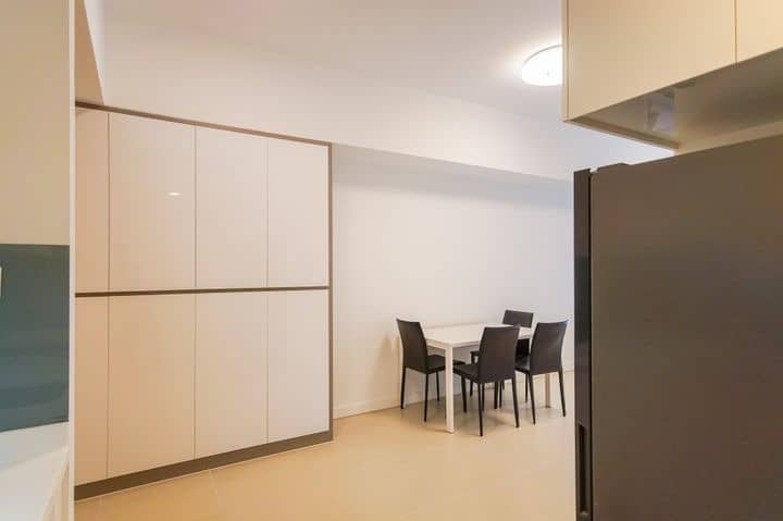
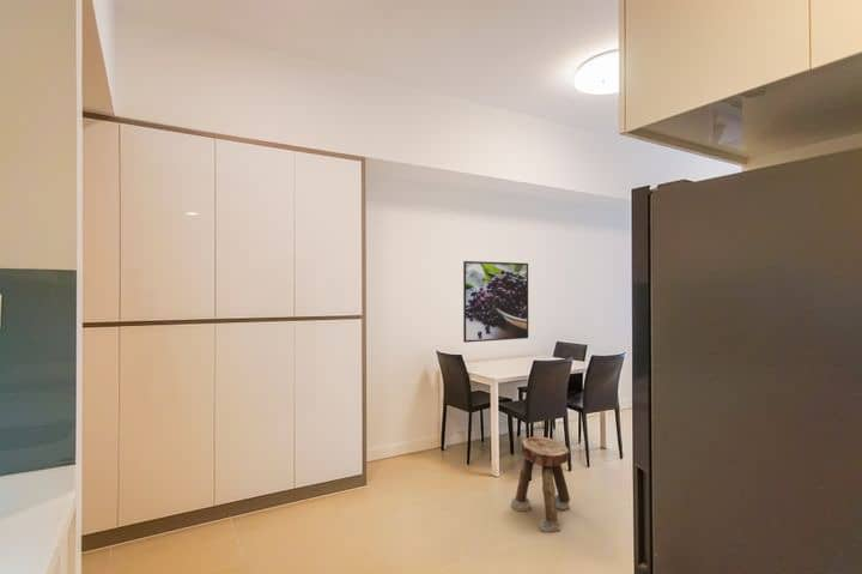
+ stool [510,436,571,533]
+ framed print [462,260,529,344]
